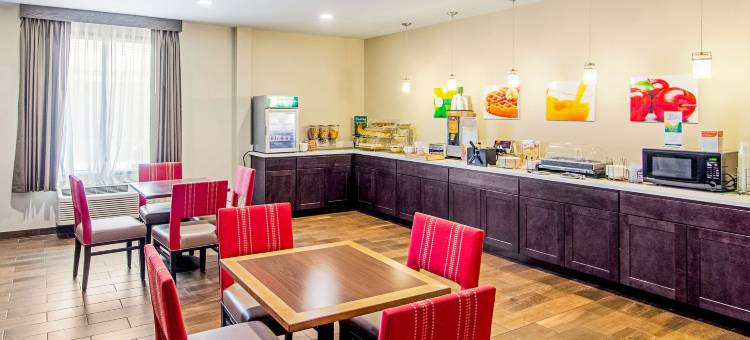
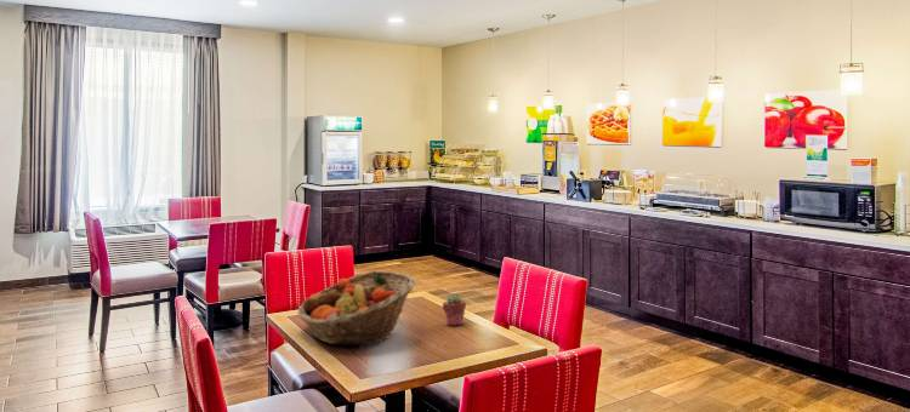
+ potted succulent [442,292,467,327]
+ fruit basket [296,270,416,347]
